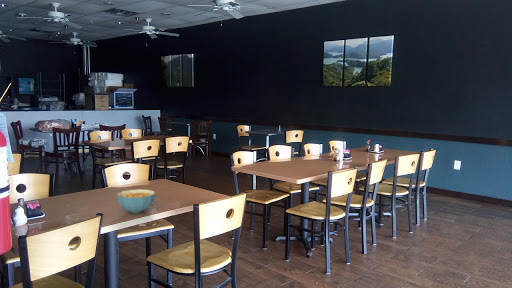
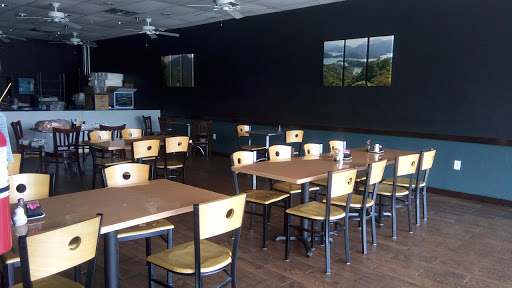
- cereal bowl [116,188,156,214]
